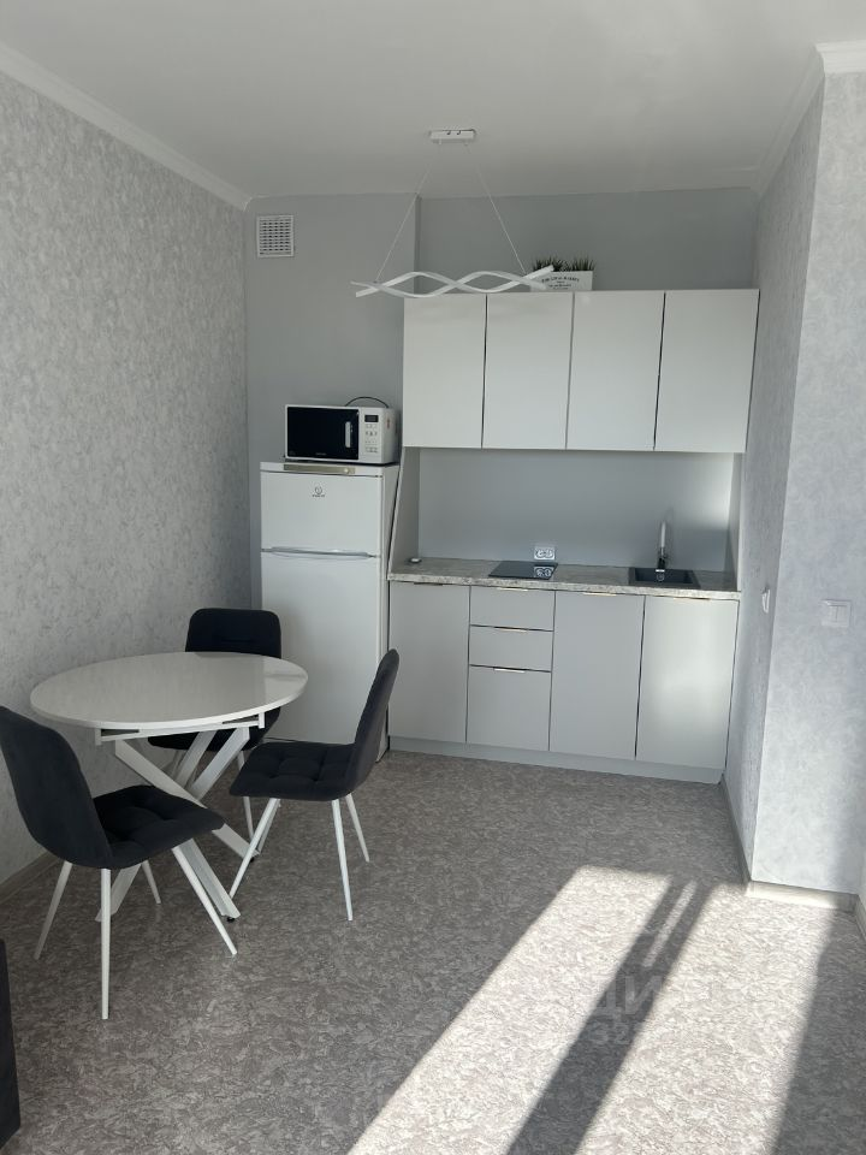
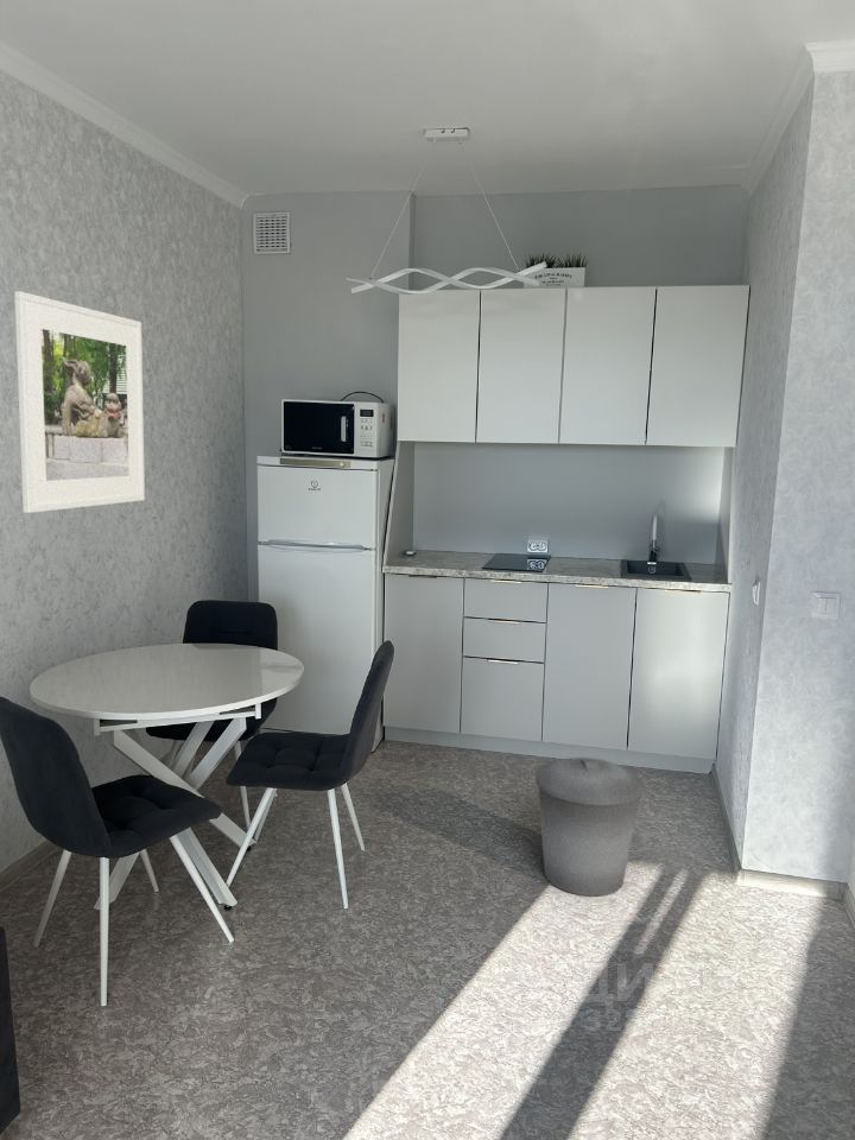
+ trash can [534,756,646,898]
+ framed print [13,290,146,514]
